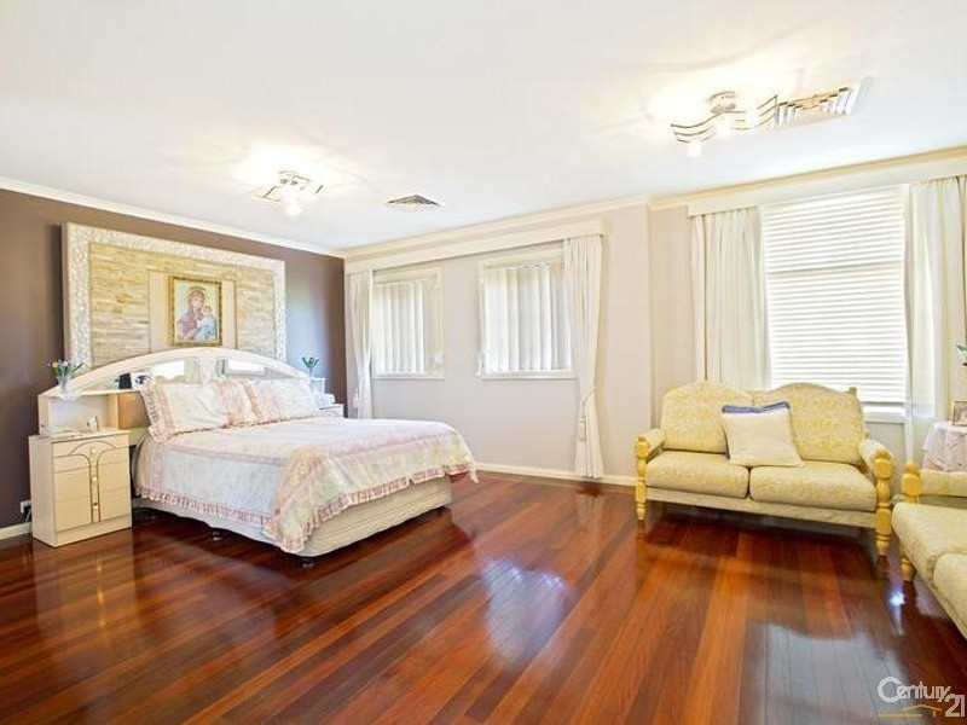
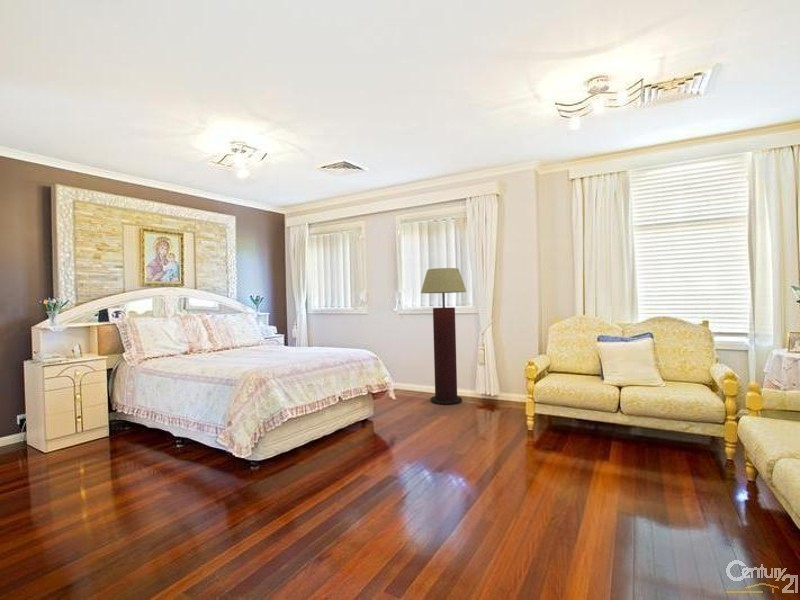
+ floor lamp [420,267,467,406]
